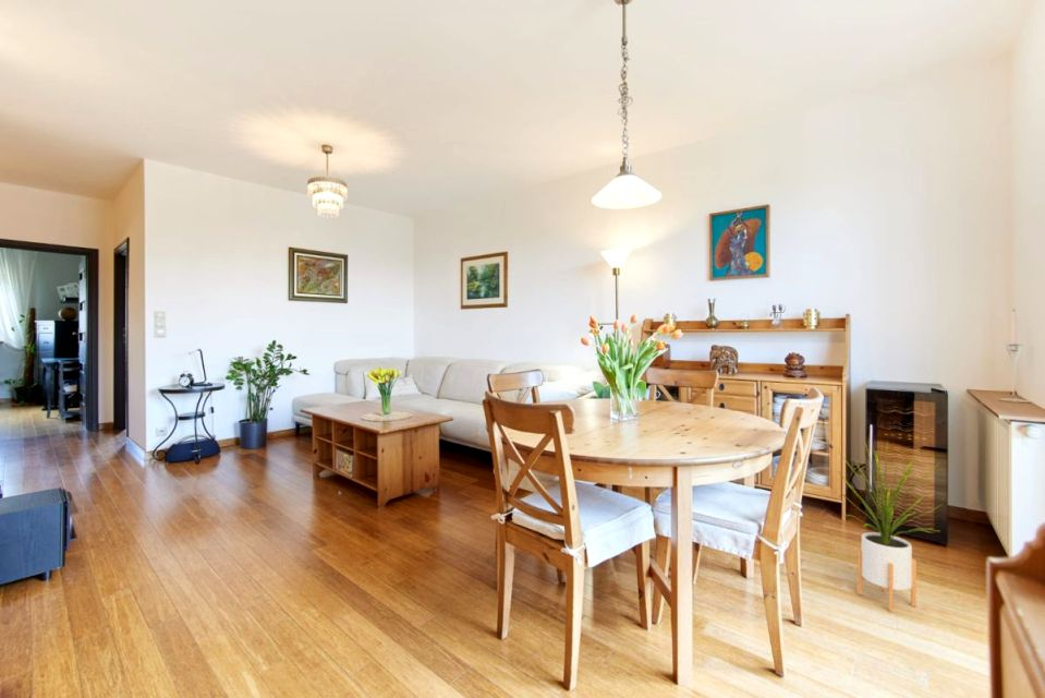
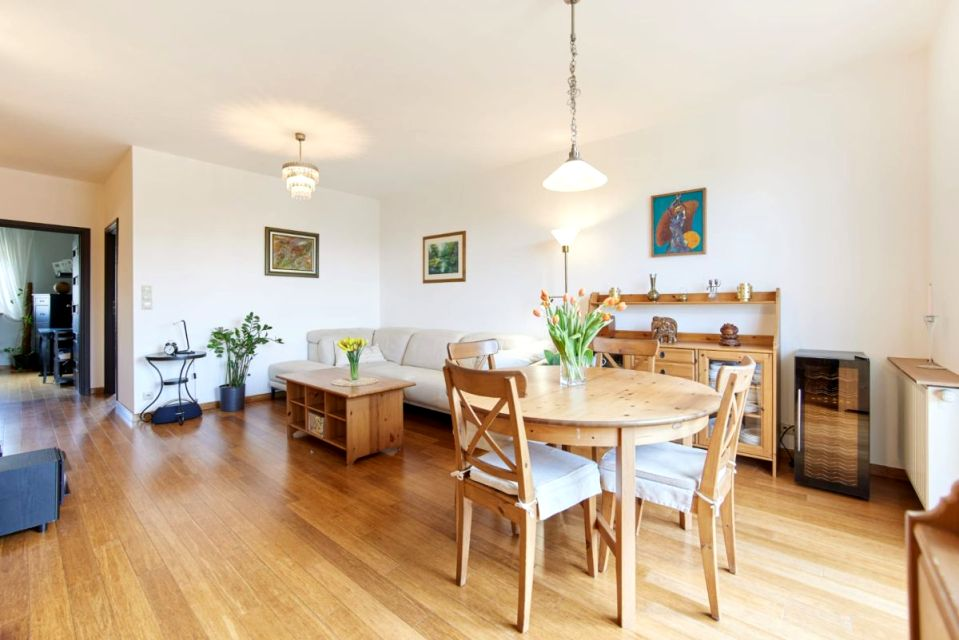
- house plant [837,440,944,613]
